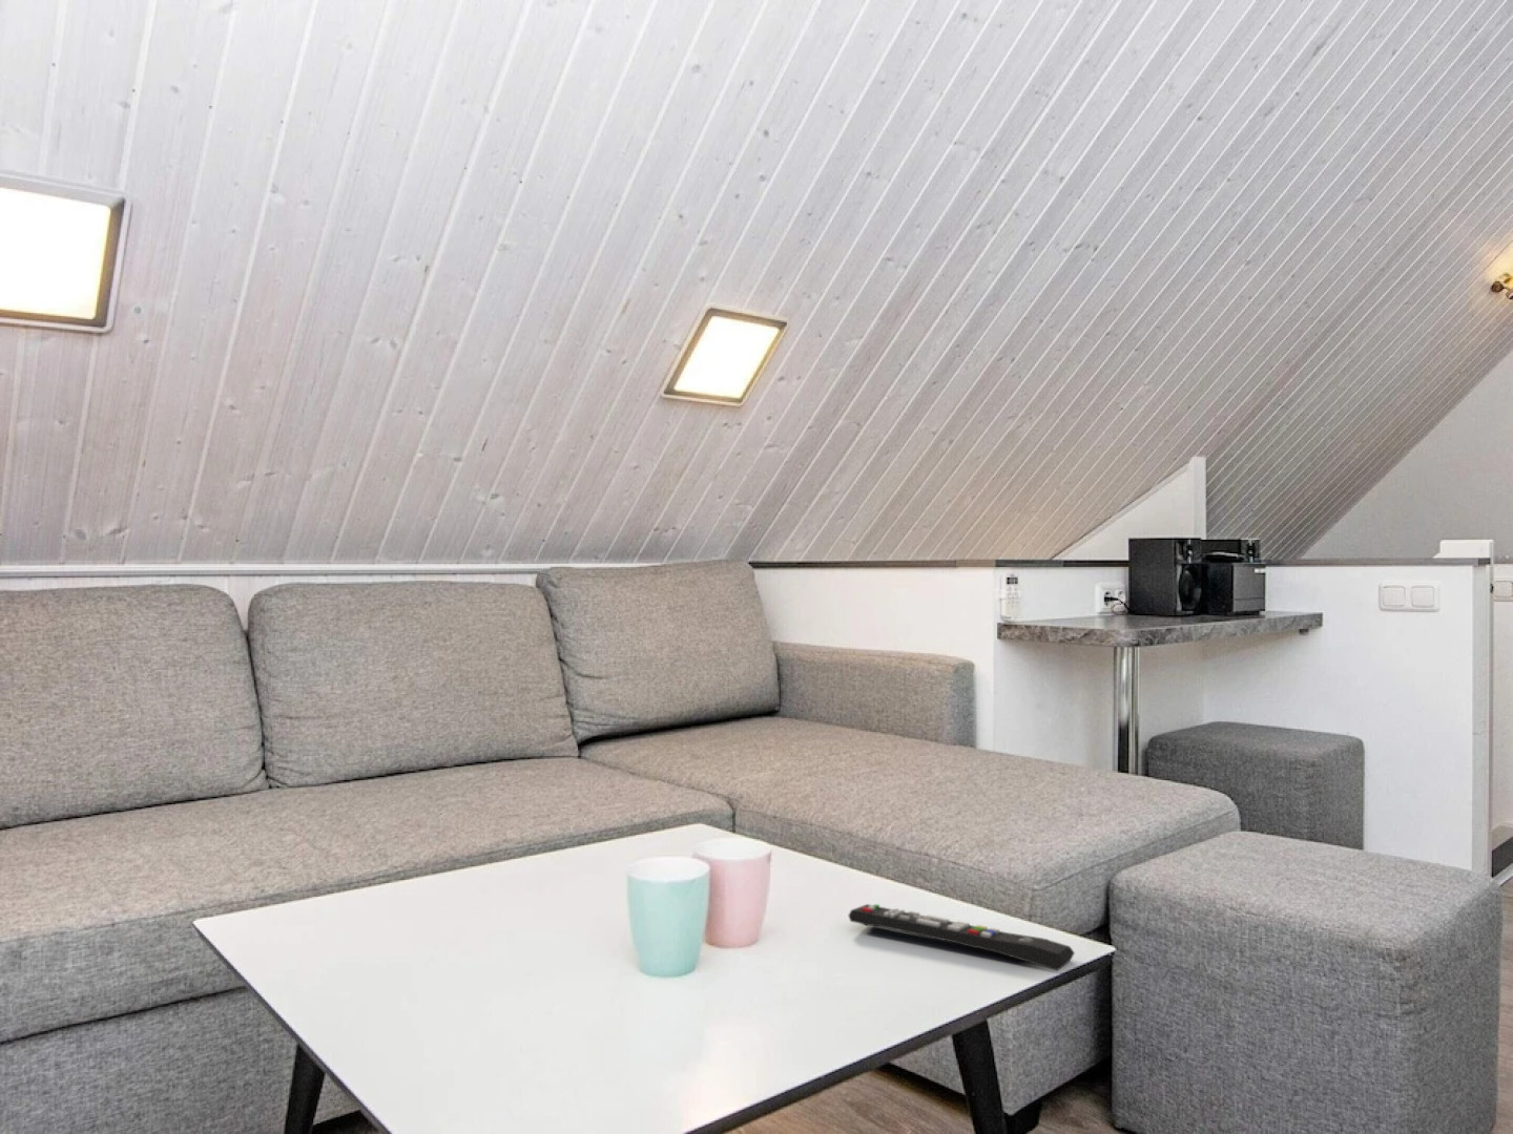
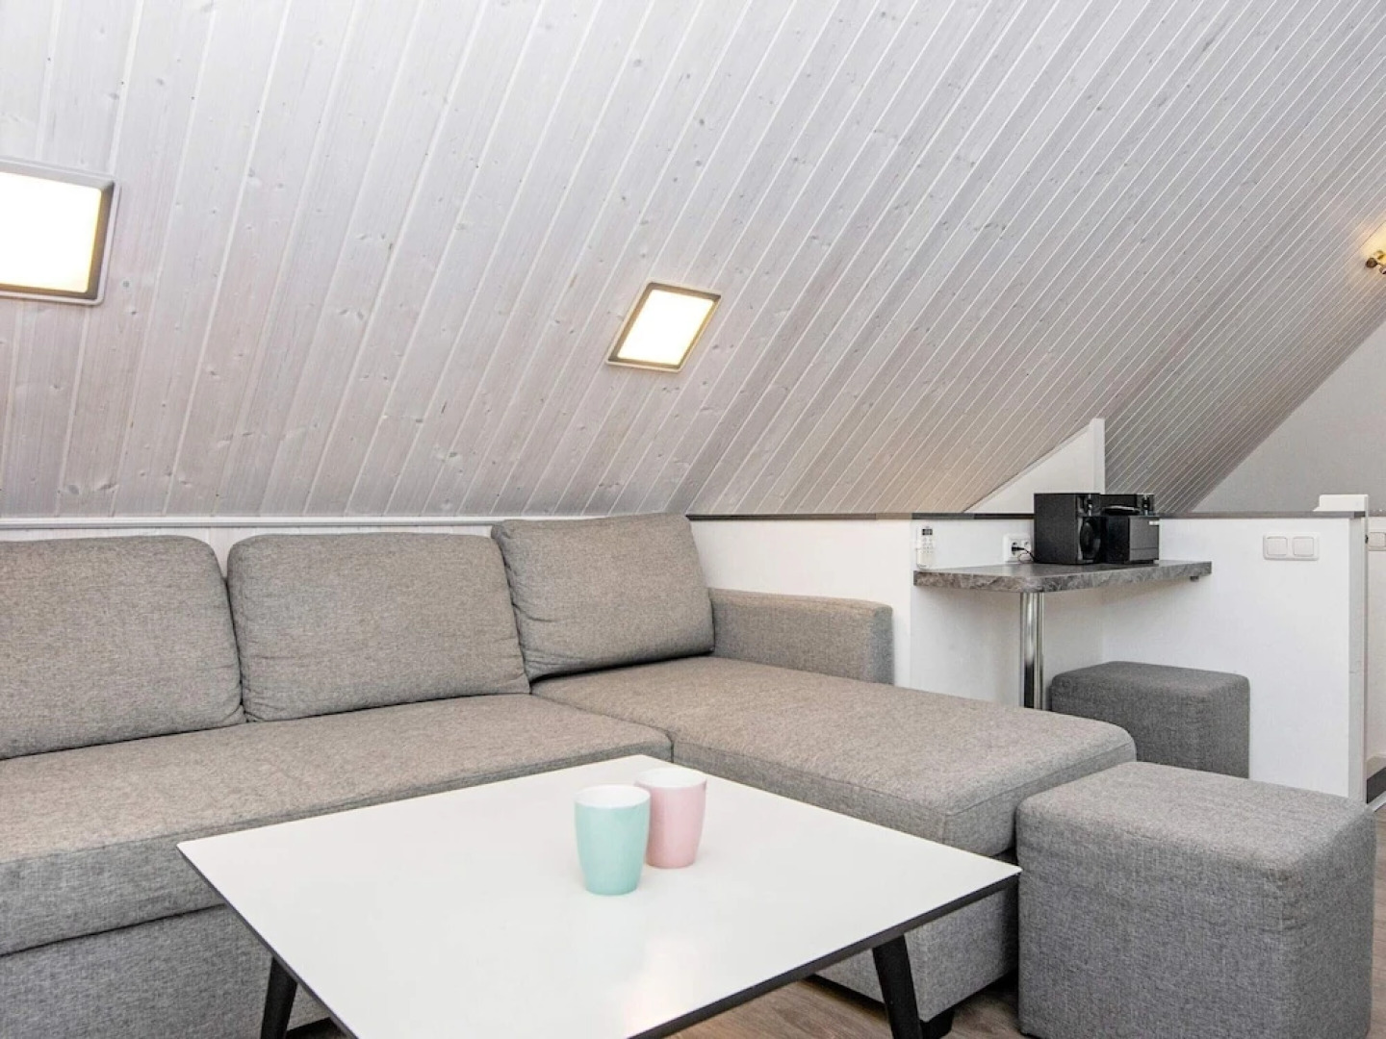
- remote control [848,903,1076,972]
